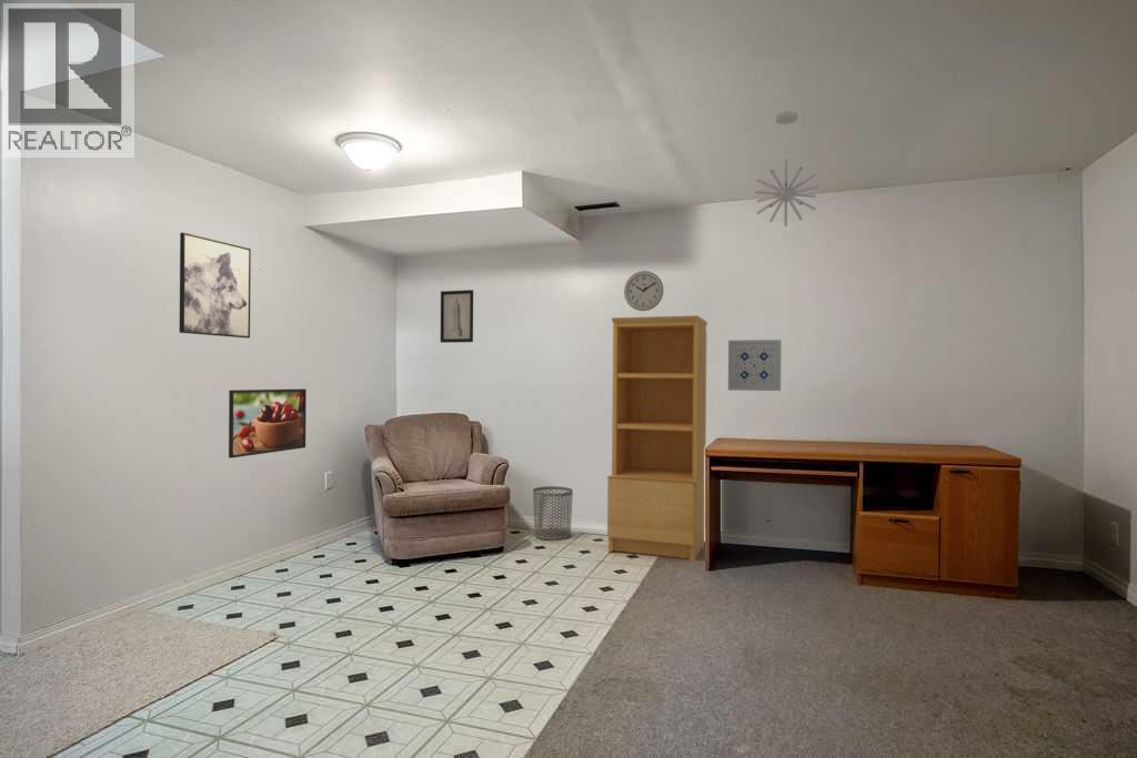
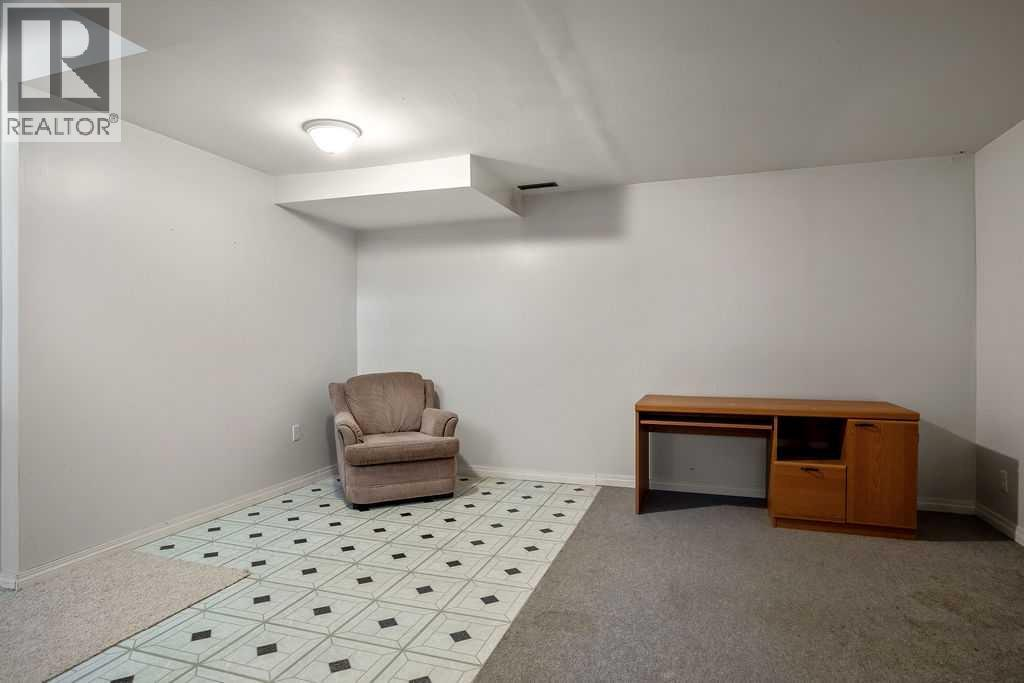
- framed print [228,387,308,459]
- bookcase [606,314,708,562]
- wall art [179,232,252,340]
- wall clock [623,270,665,312]
- waste bin [532,485,574,542]
- wall art [727,338,783,392]
- pendant light [754,110,818,228]
- wall art [440,289,474,344]
